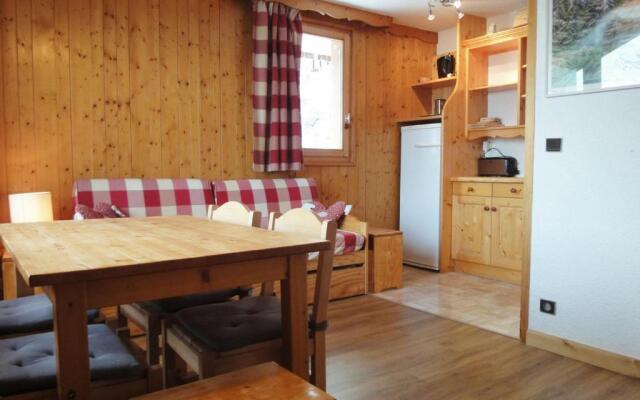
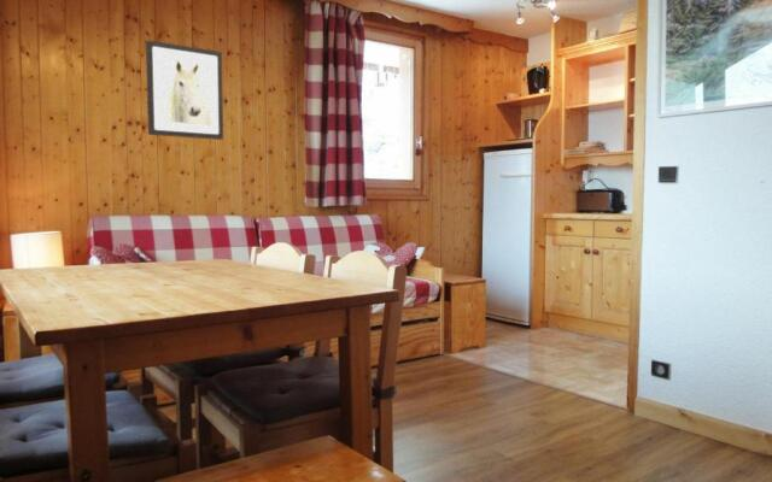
+ wall art [145,39,224,141]
